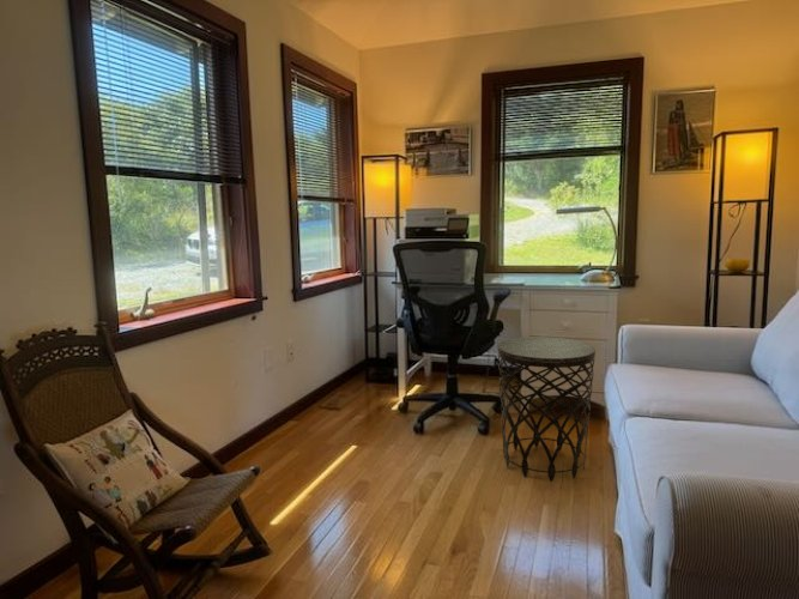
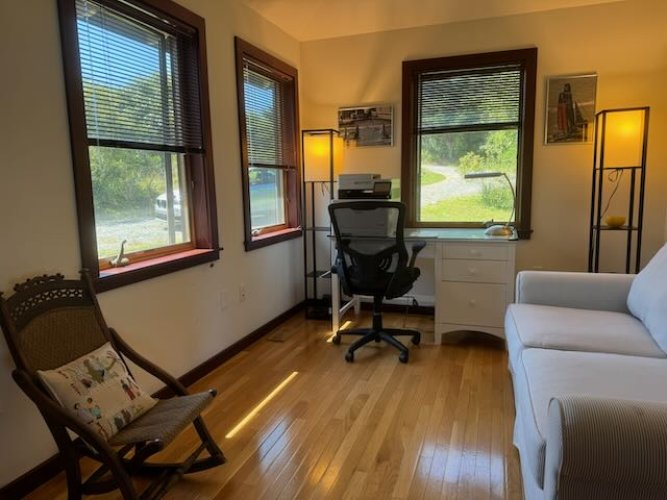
- side table [497,335,597,483]
